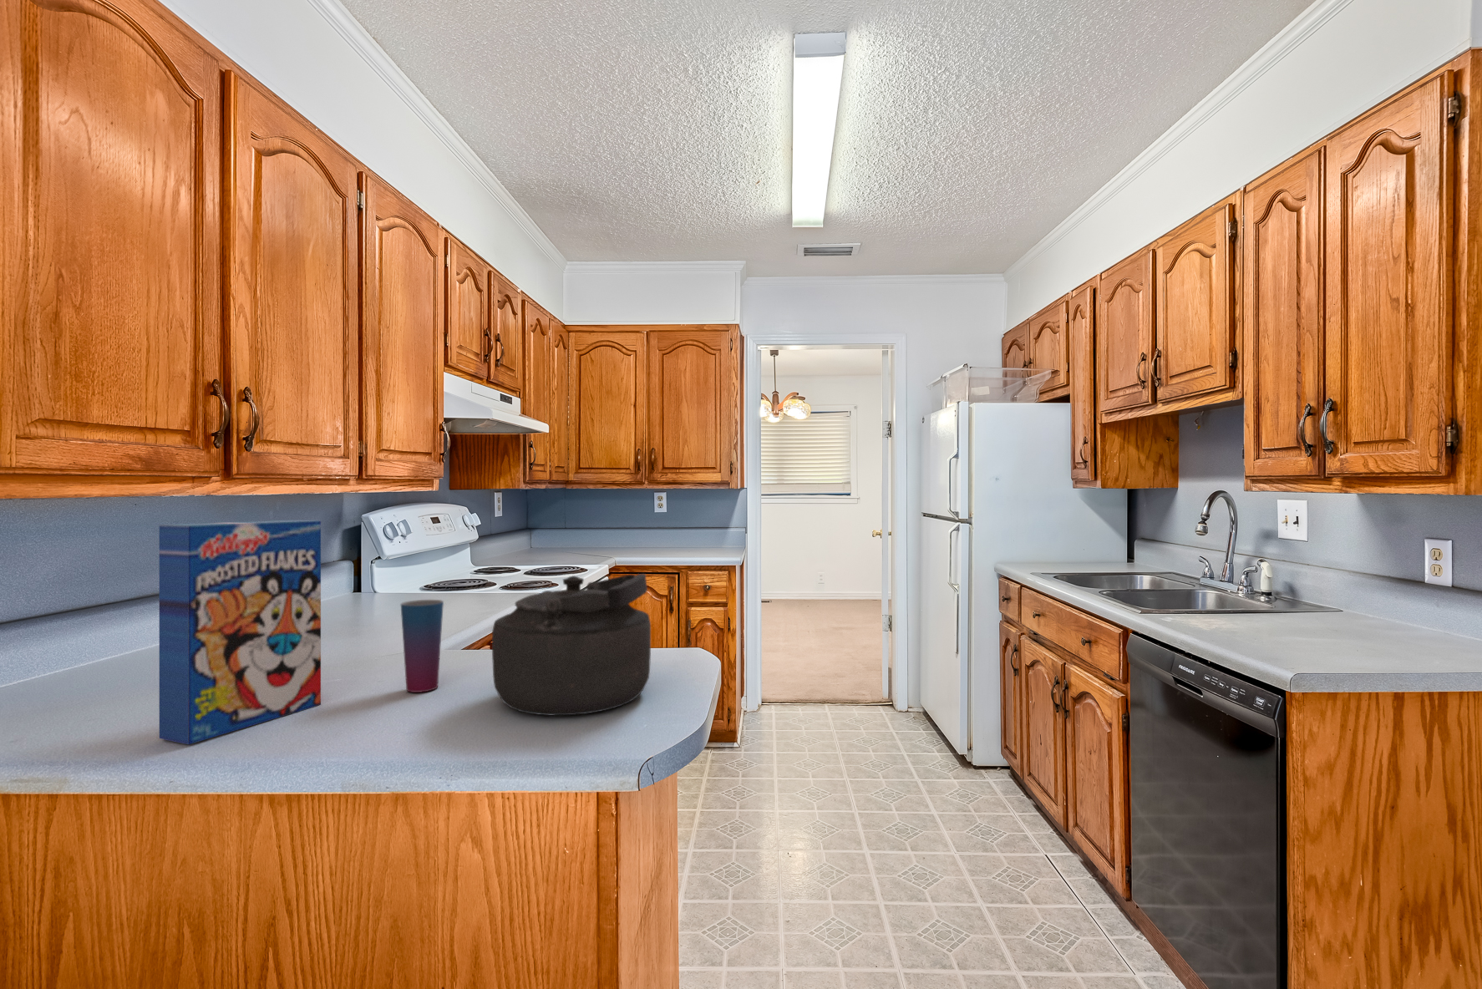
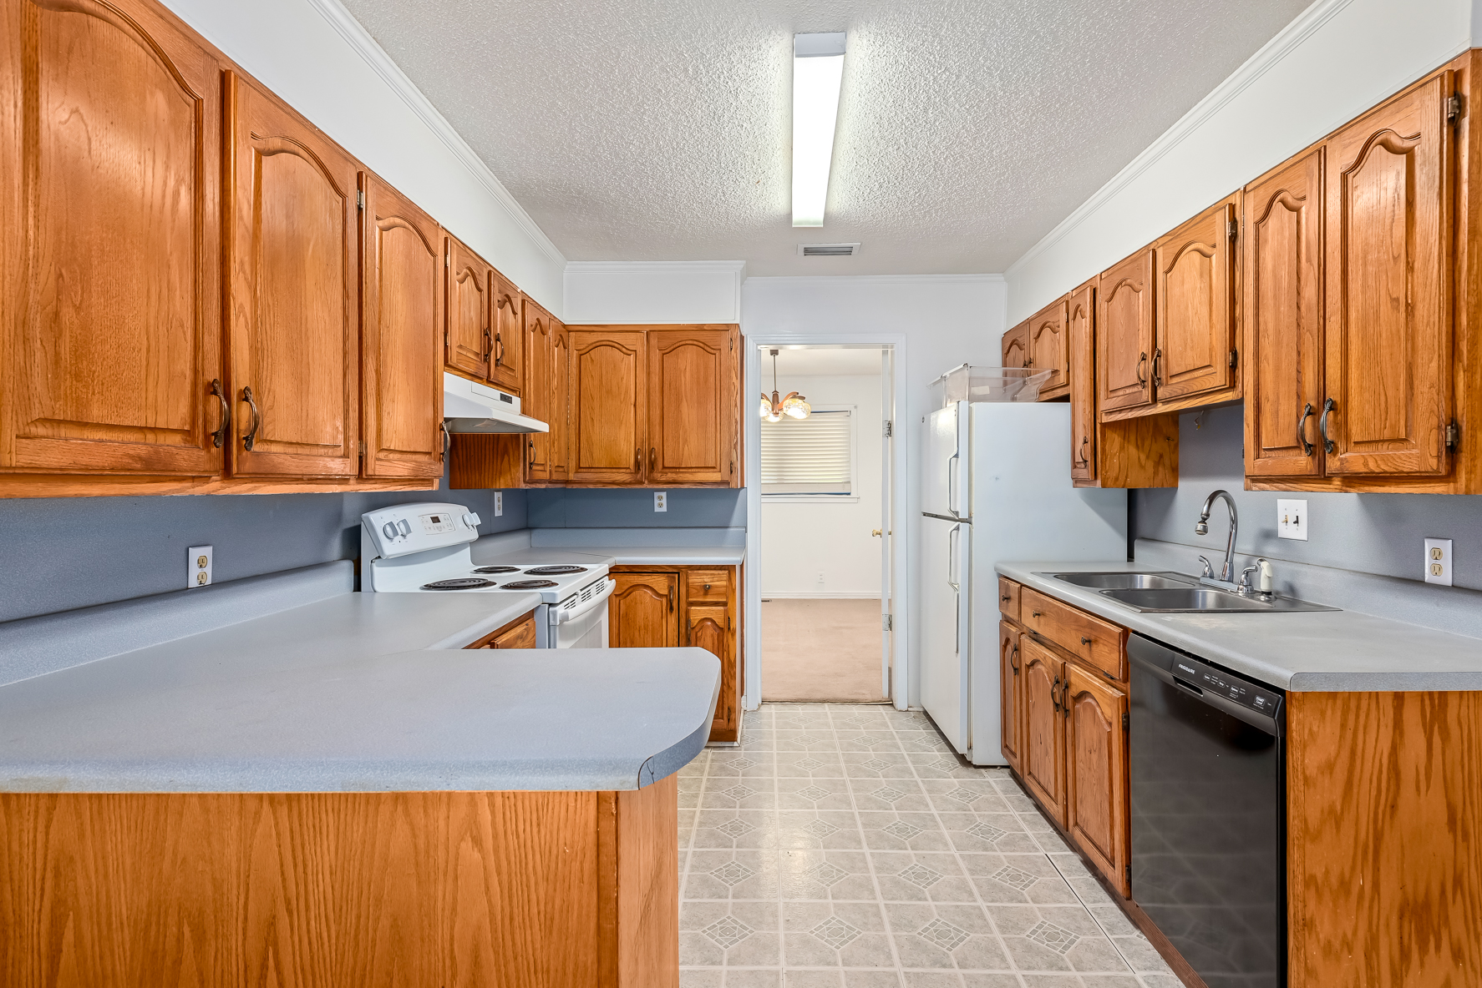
- kettle [491,573,651,716]
- cup [401,599,445,693]
- cereal box [159,520,321,745]
